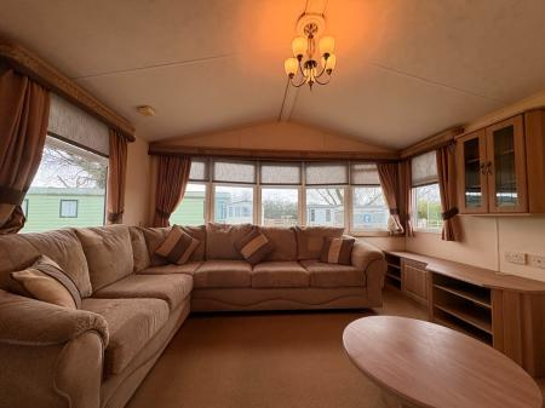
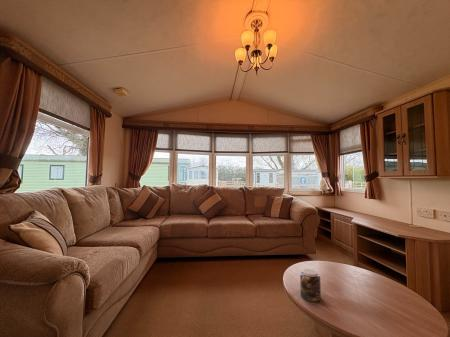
+ jar [299,268,322,303]
